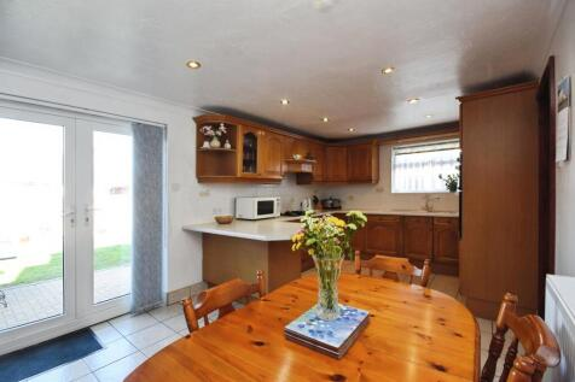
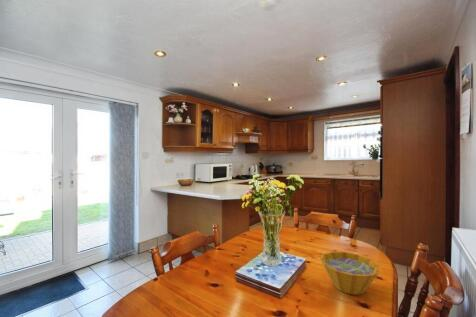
+ bowl [319,250,380,296]
